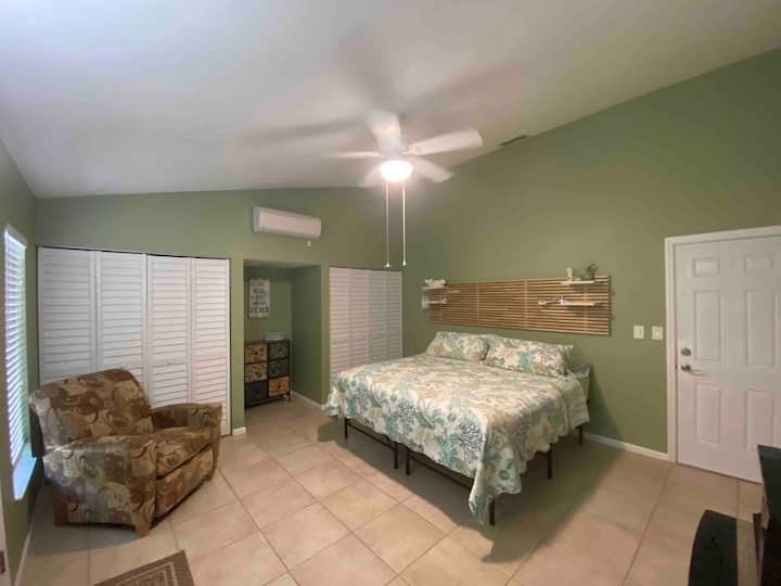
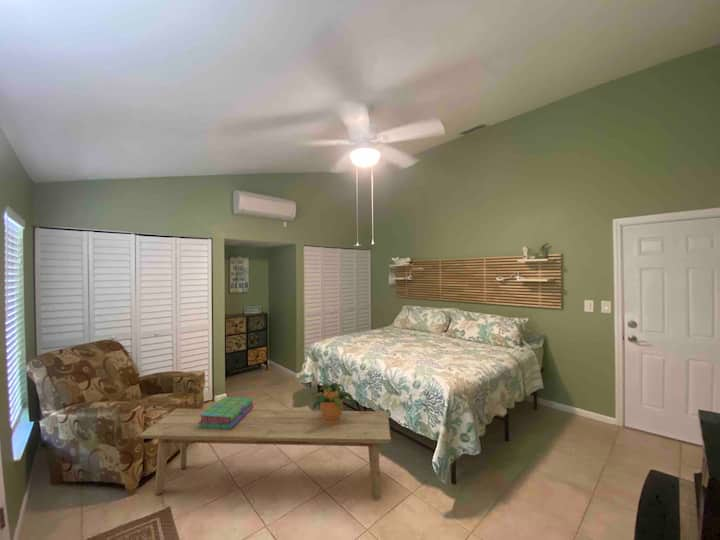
+ stack of books [198,396,255,430]
+ potted plant [311,380,355,423]
+ bench [138,408,392,502]
